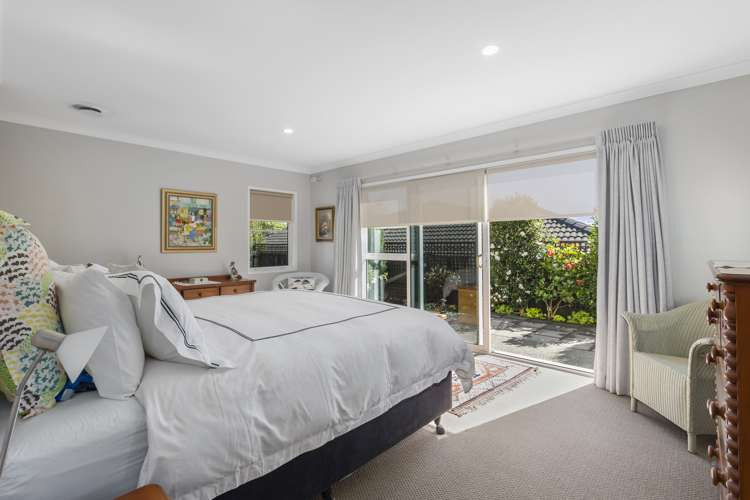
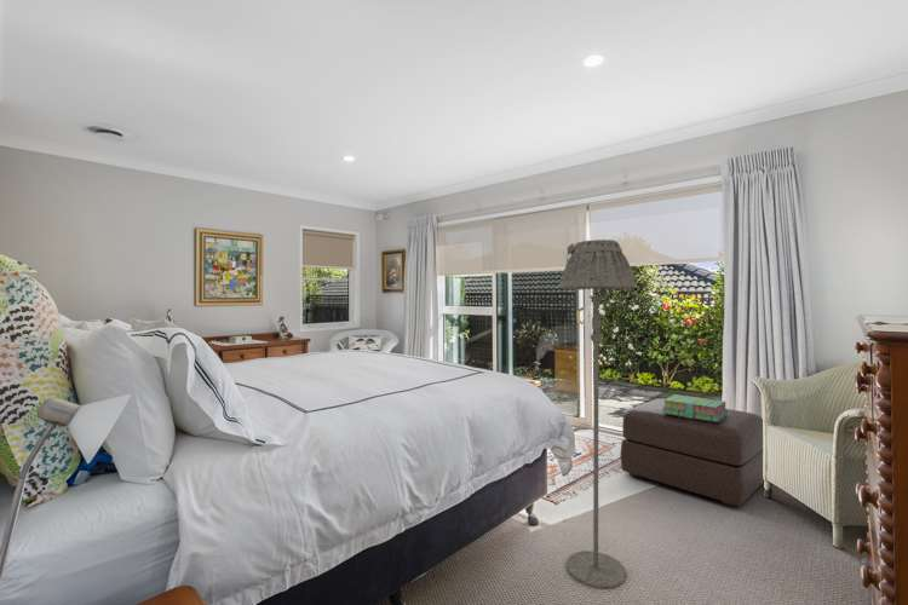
+ ottoman [619,398,765,507]
+ stack of books [662,393,728,422]
+ floor lamp [557,238,638,590]
